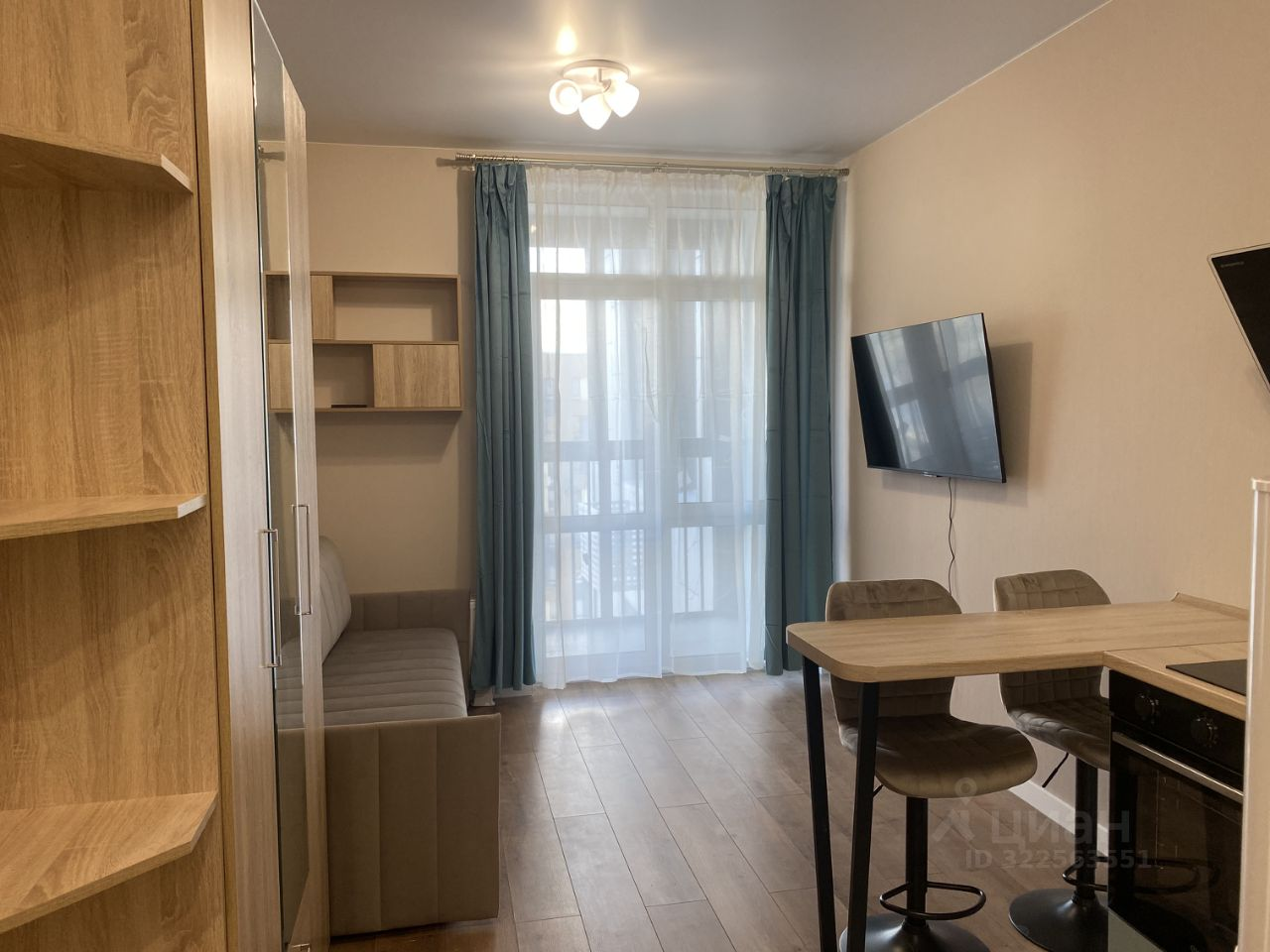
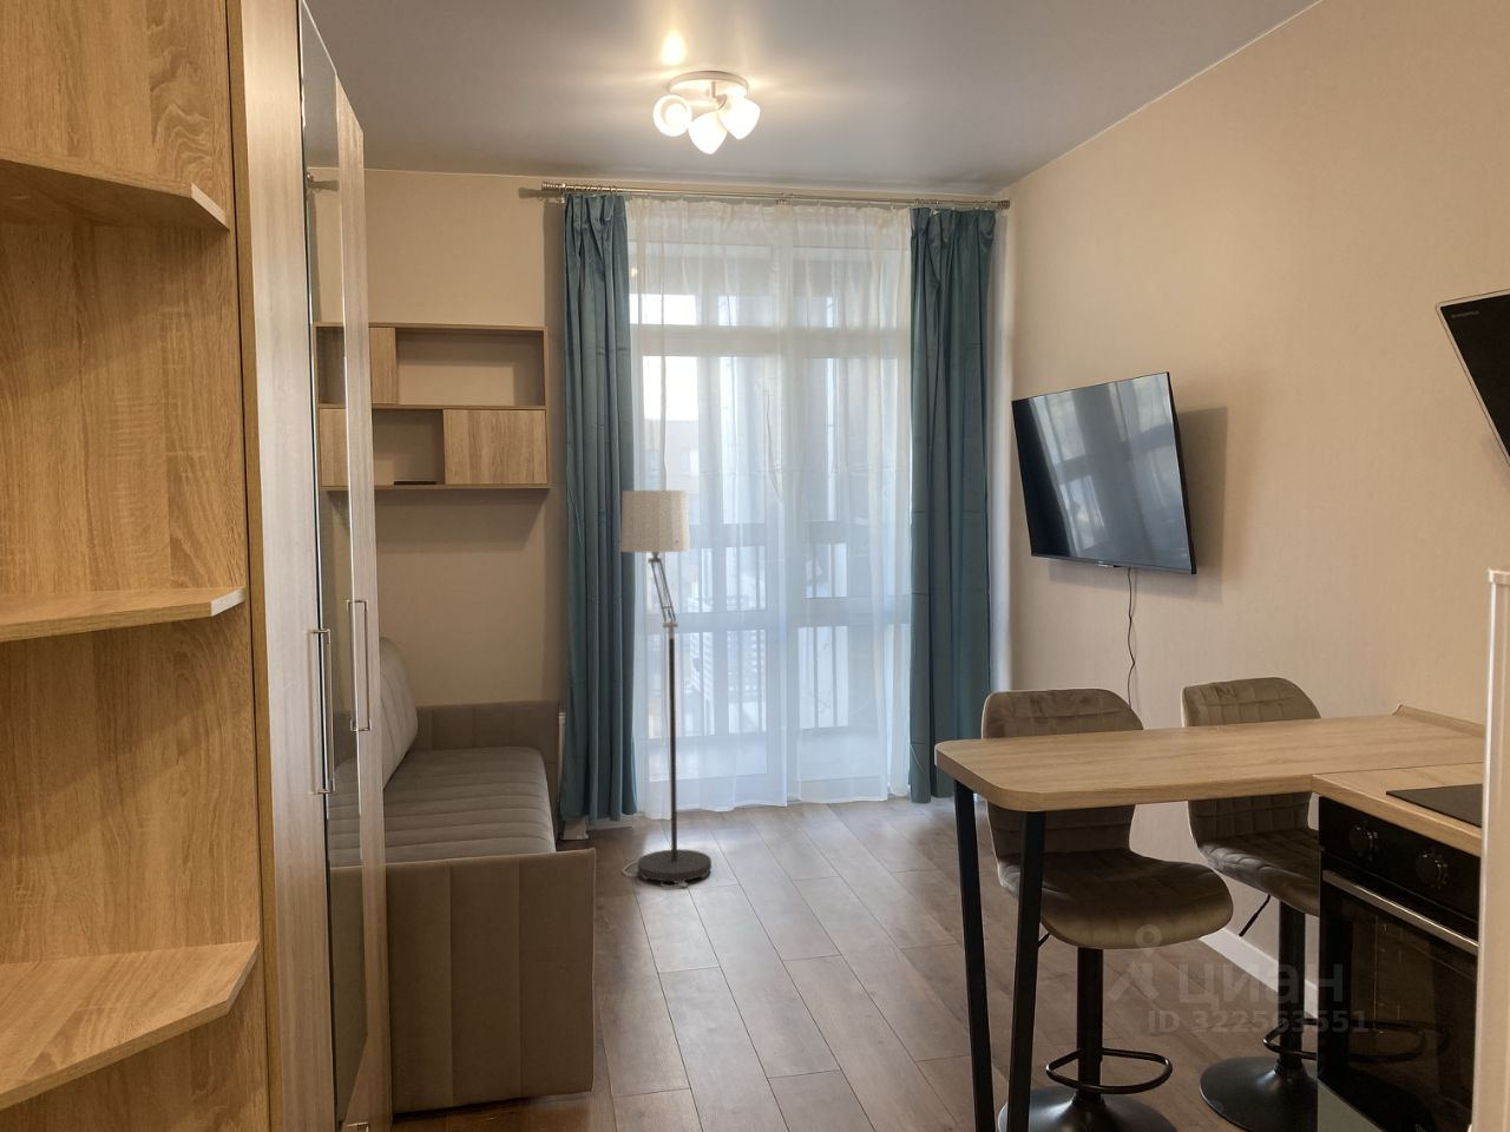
+ floor lamp [617,490,712,888]
